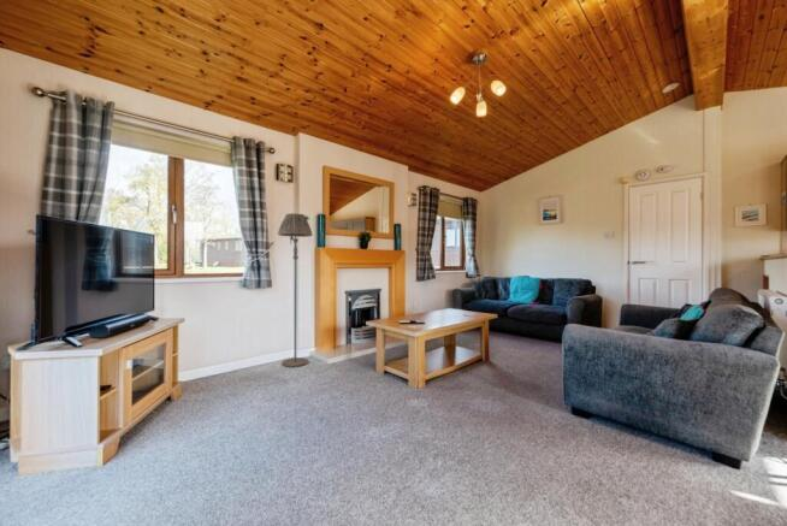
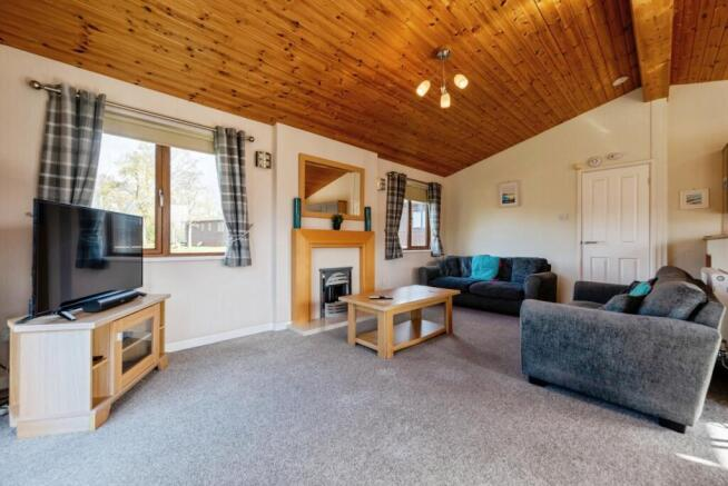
- floor lamp [277,212,314,368]
